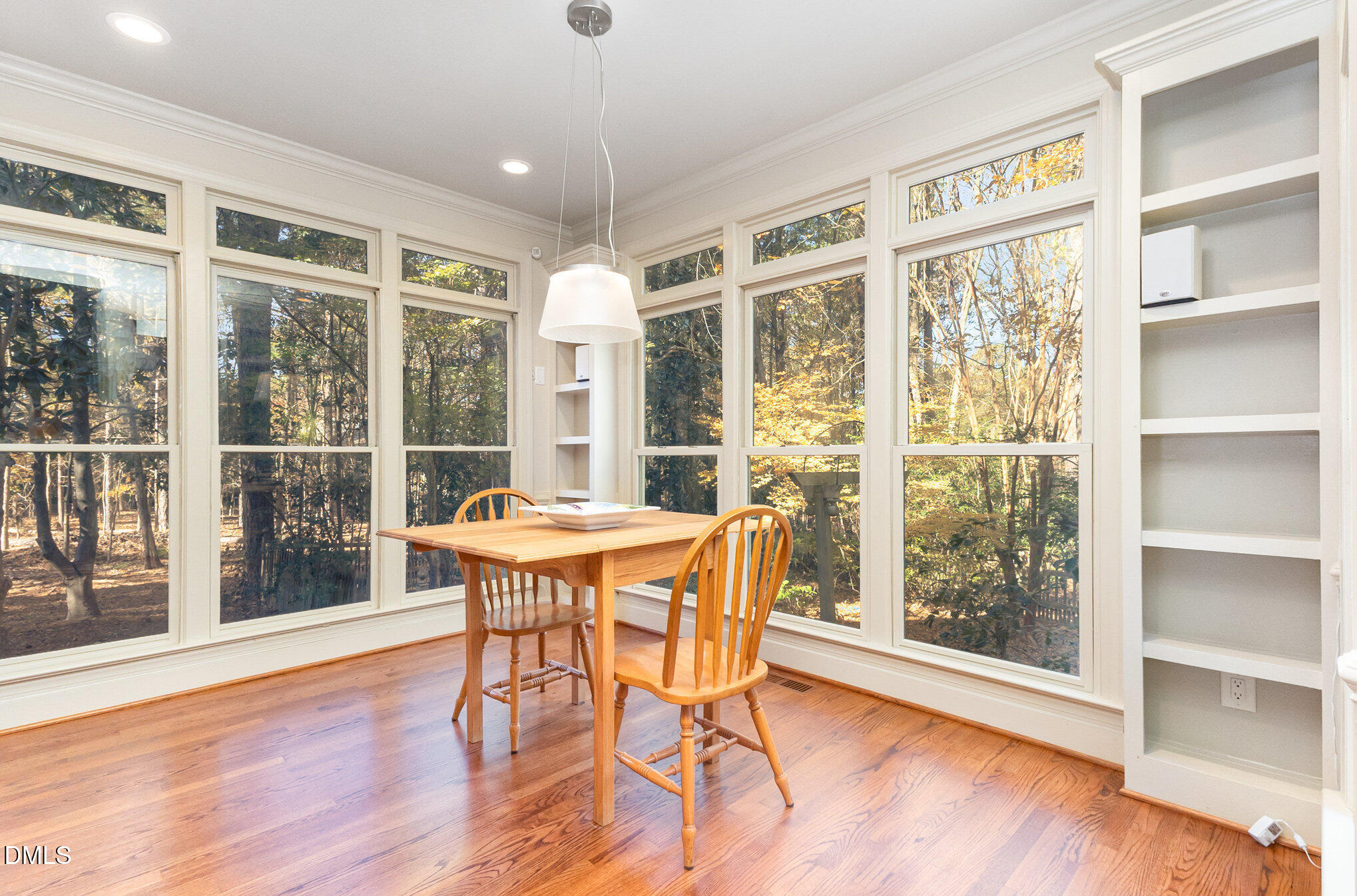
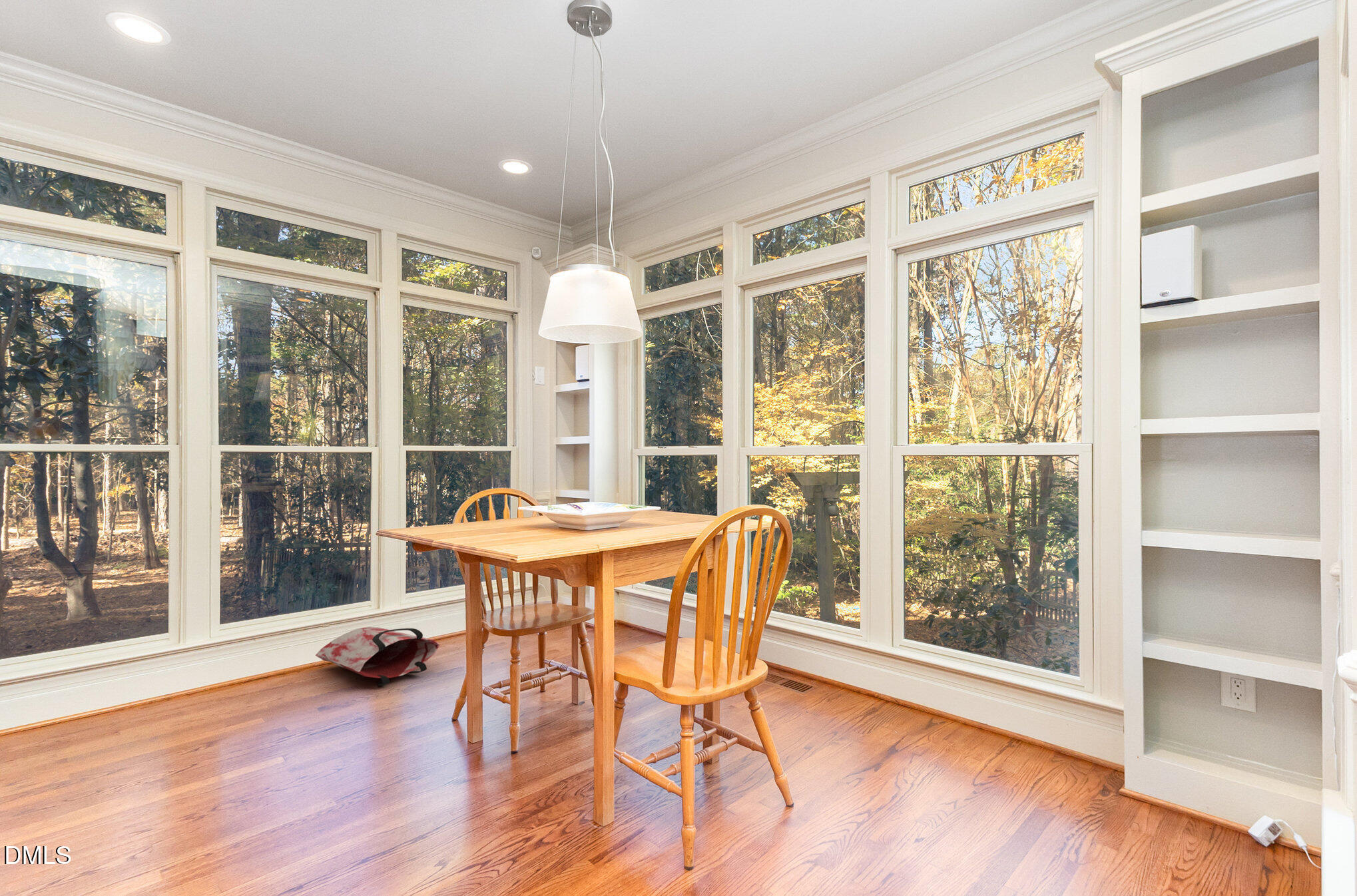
+ bag [315,626,441,686]
